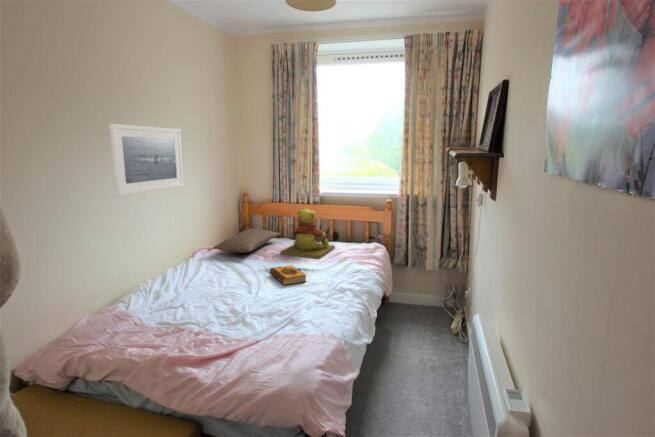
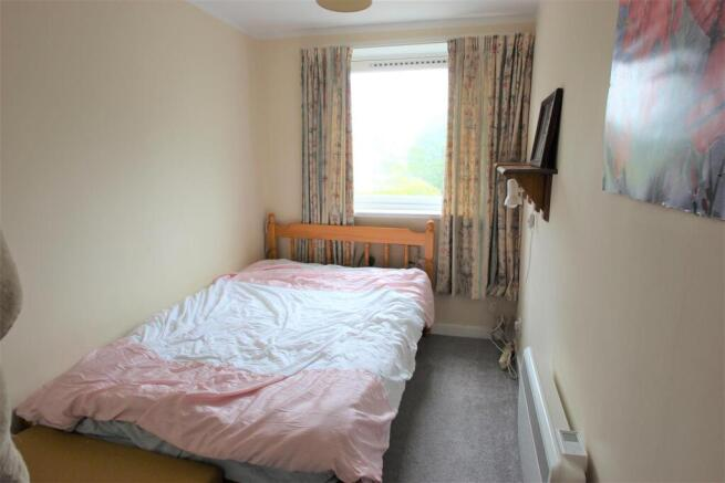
- pillow [212,228,282,254]
- hardback book [269,264,307,286]
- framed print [108,123,185,197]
- teddy bear [279,208,336,260]
